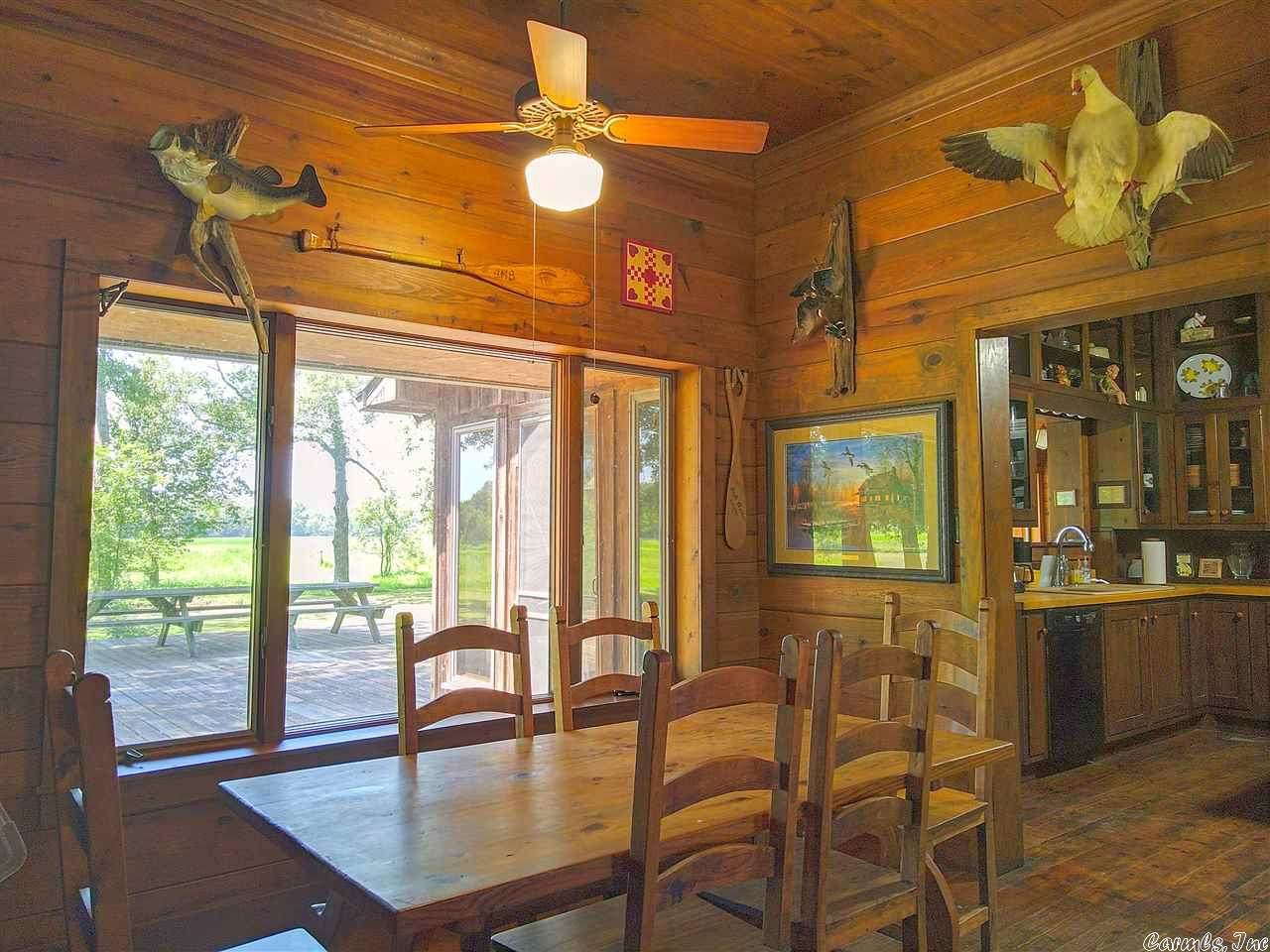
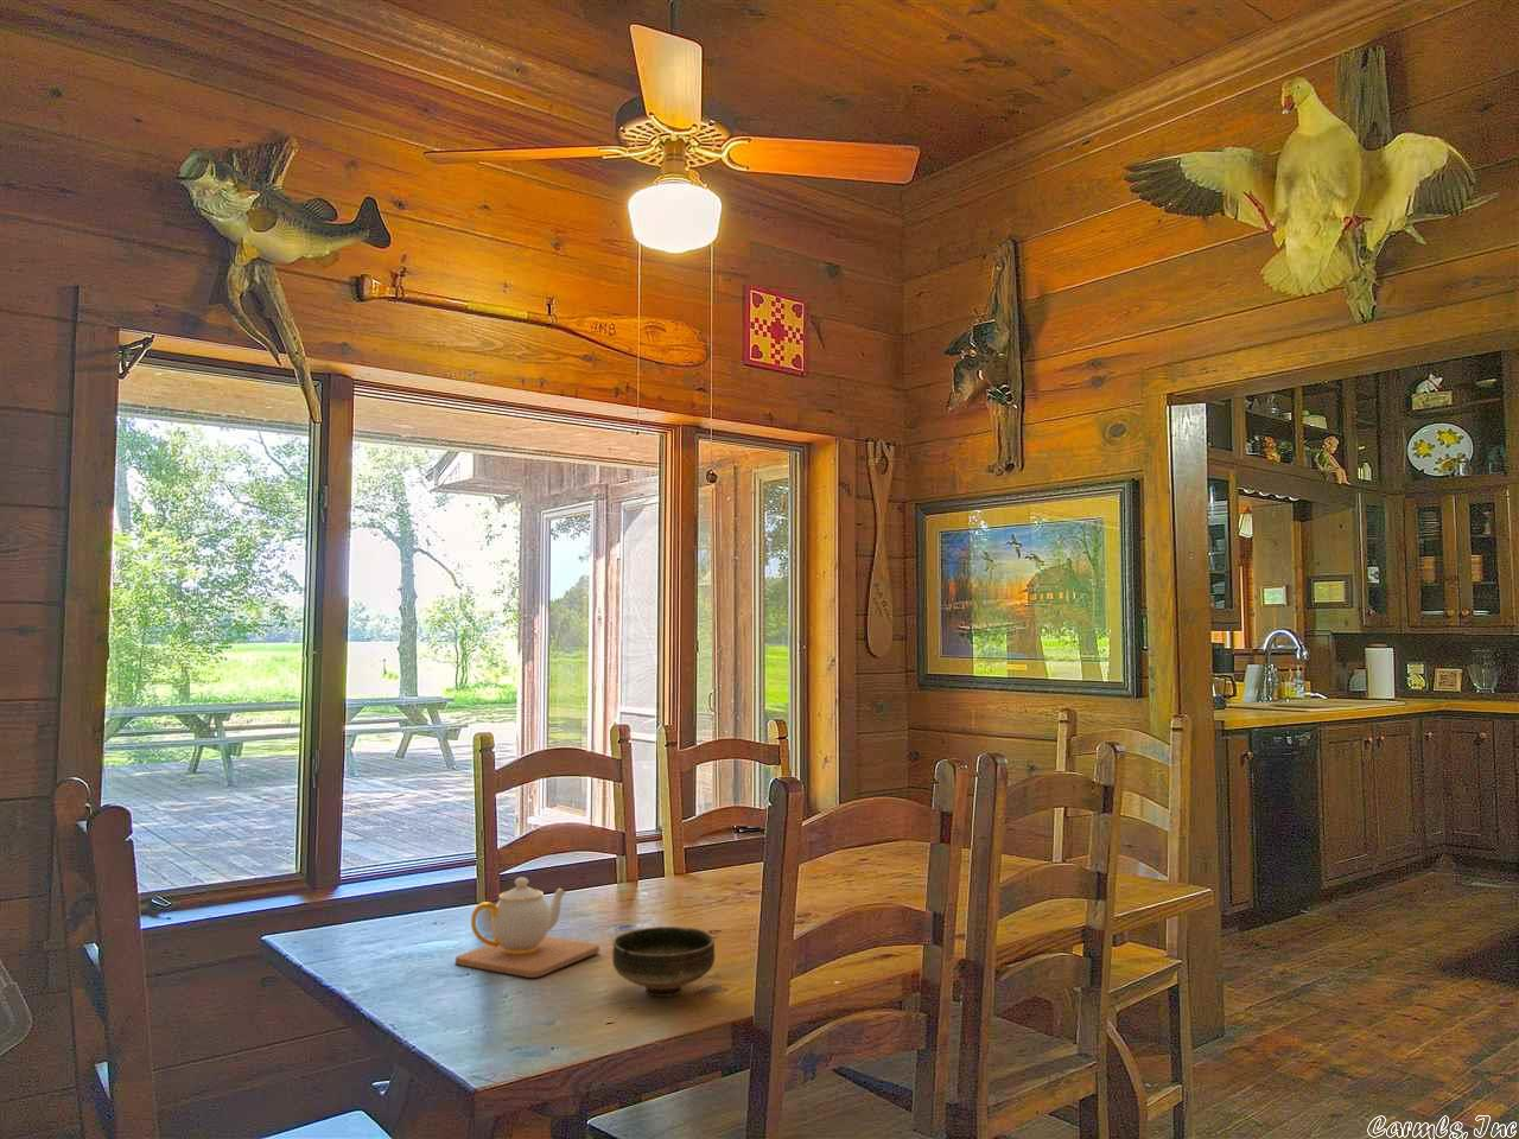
+ teapot [455,876,600,979]
+ bowl [611,925,715,998]
